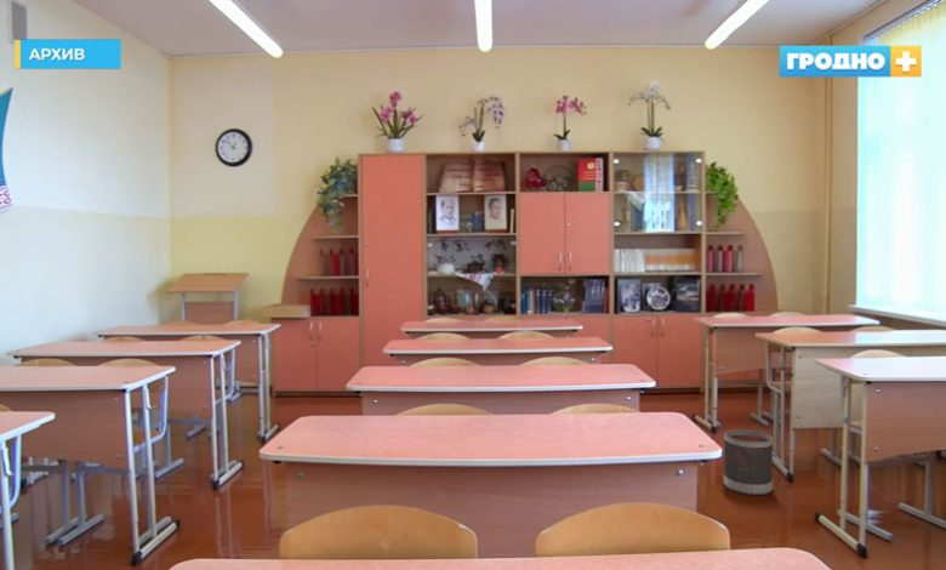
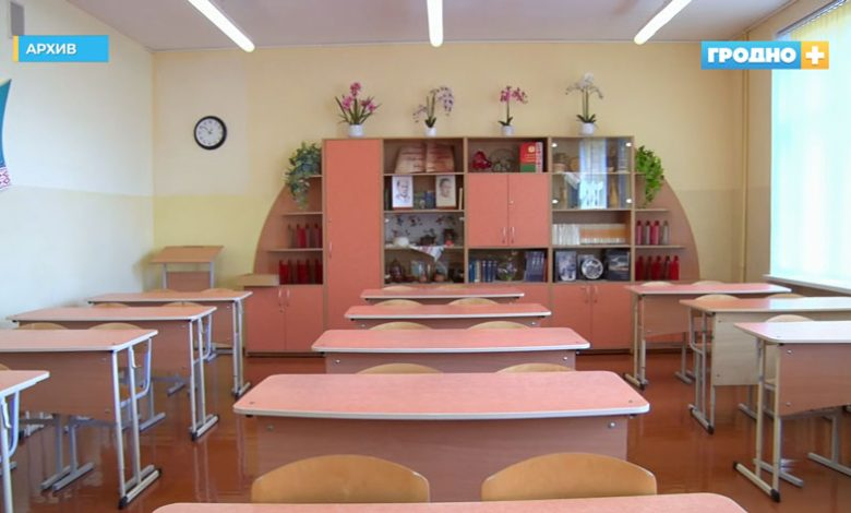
- wastebasket [723,429,775,496]
